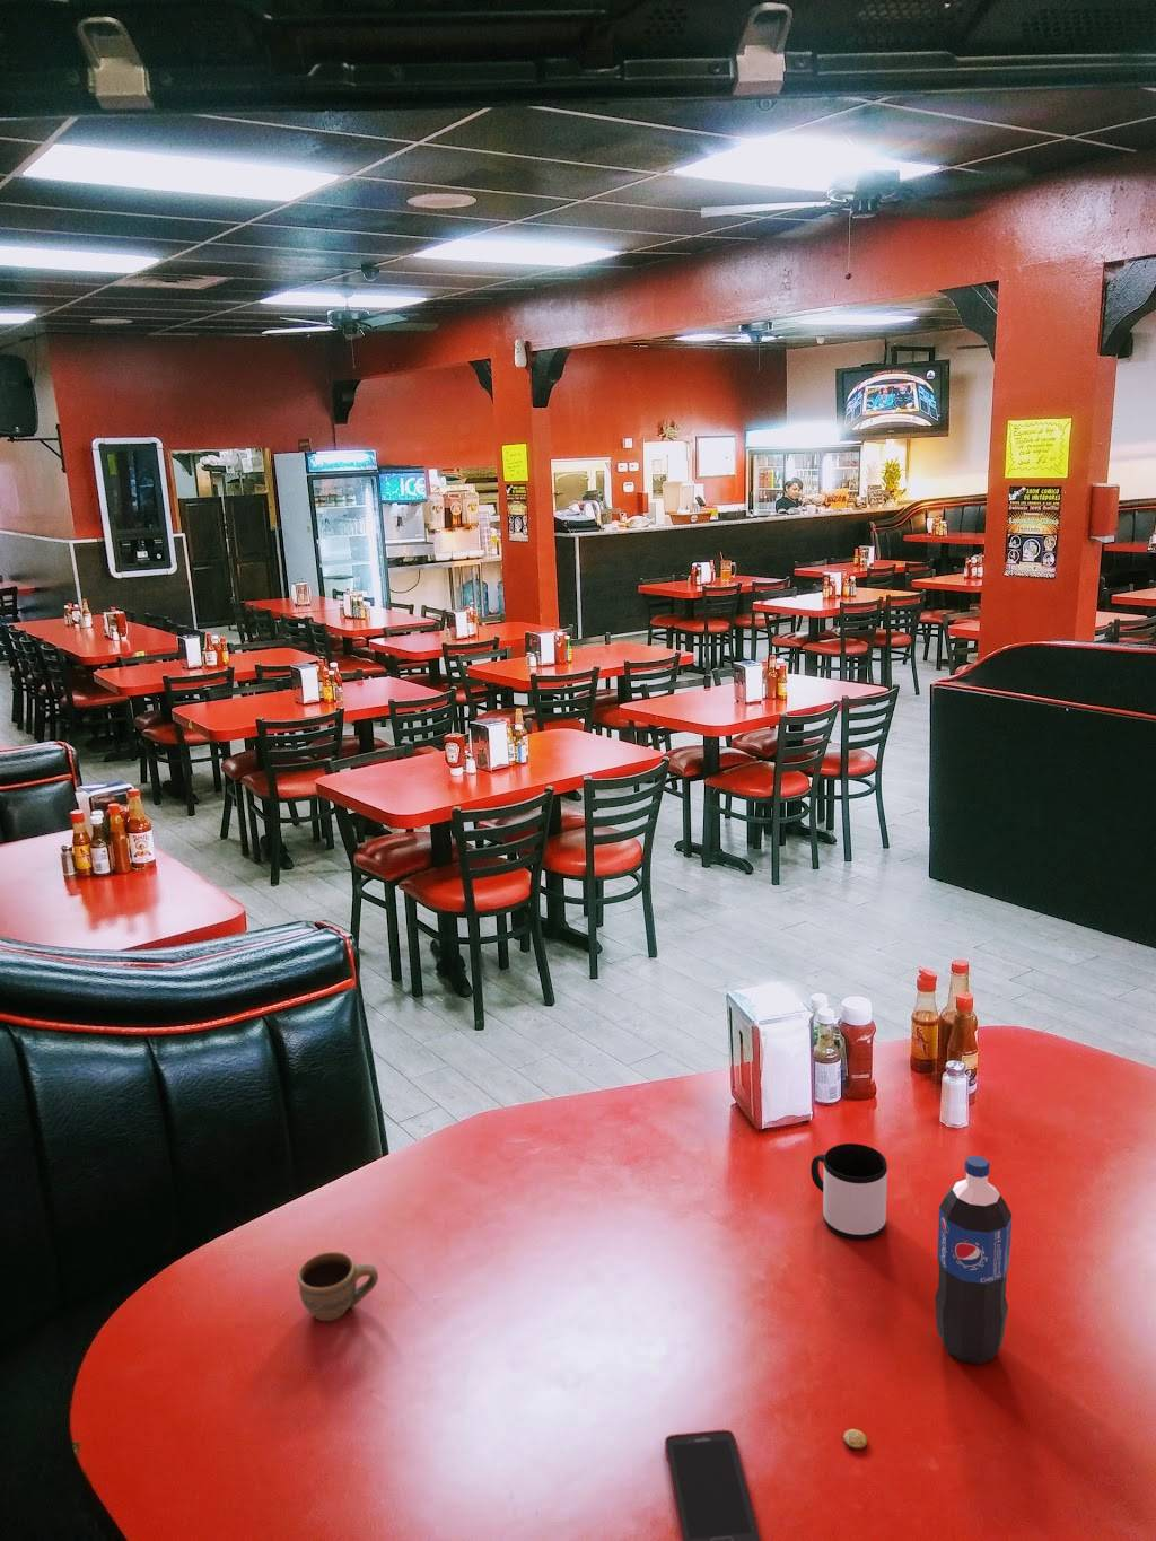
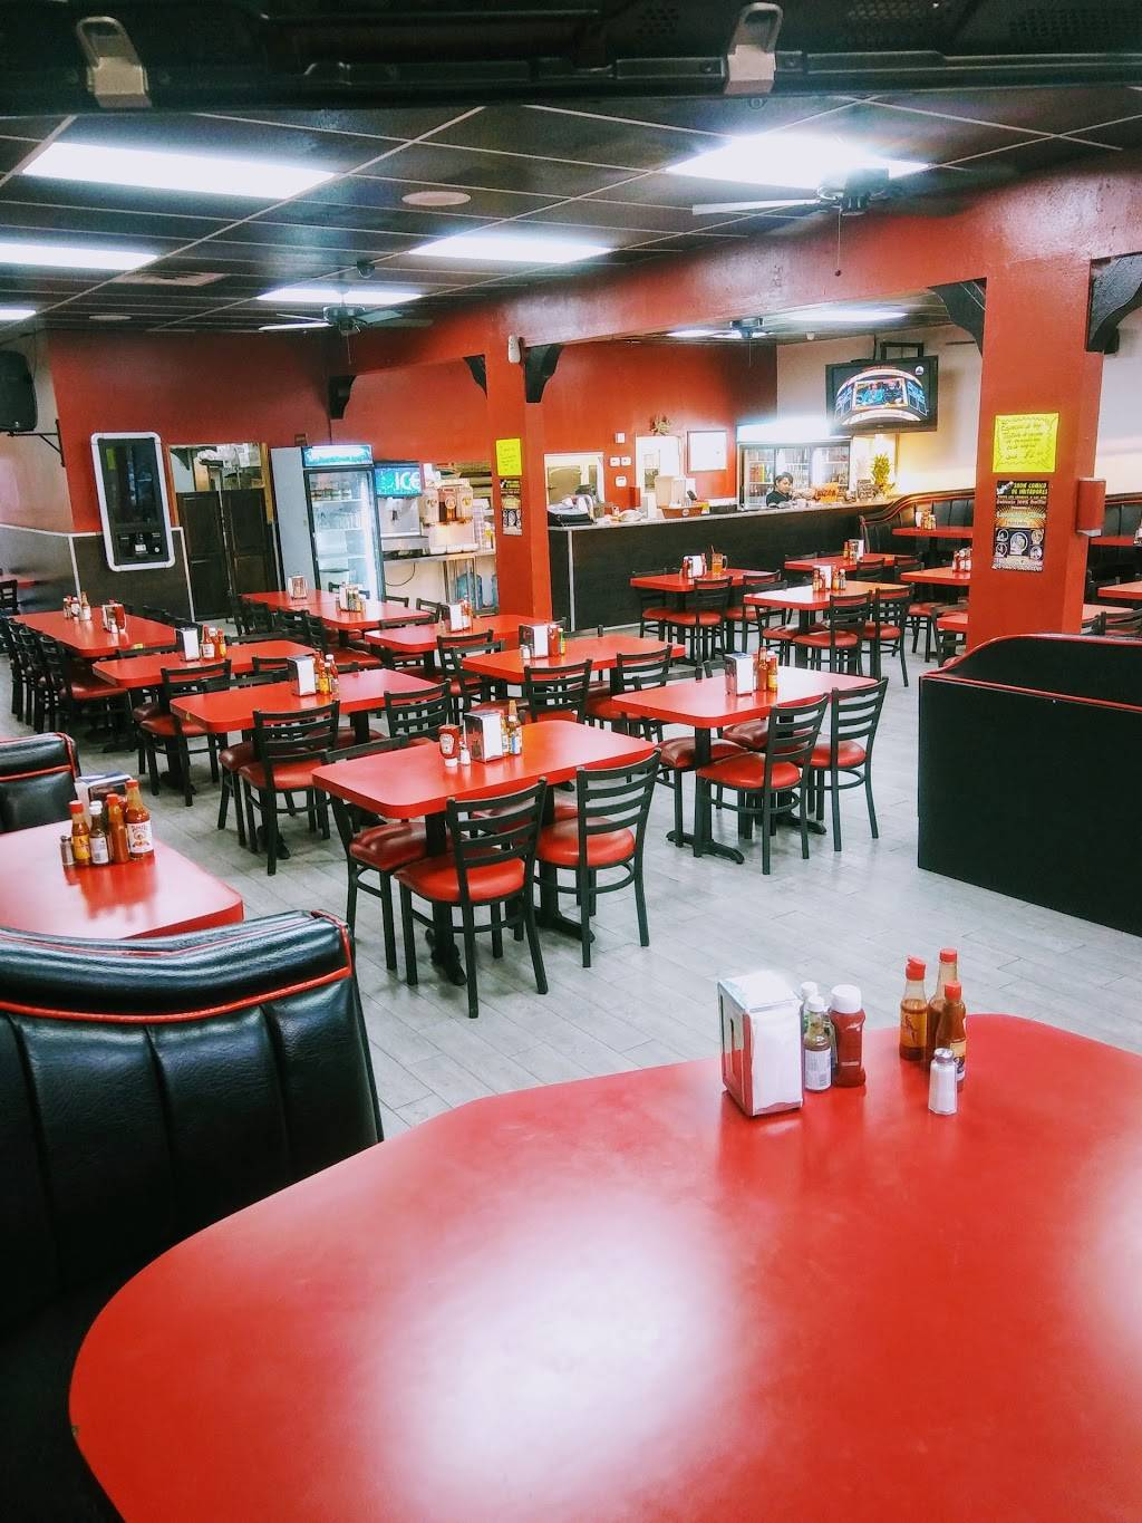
- cup [296,1251,379,1322]
- mug [810,1143,889,1241]
- coin [843,1428,868,1450]
- cell phone [664,1429,763,1541]
- pop [934,1155,1013,1366]
